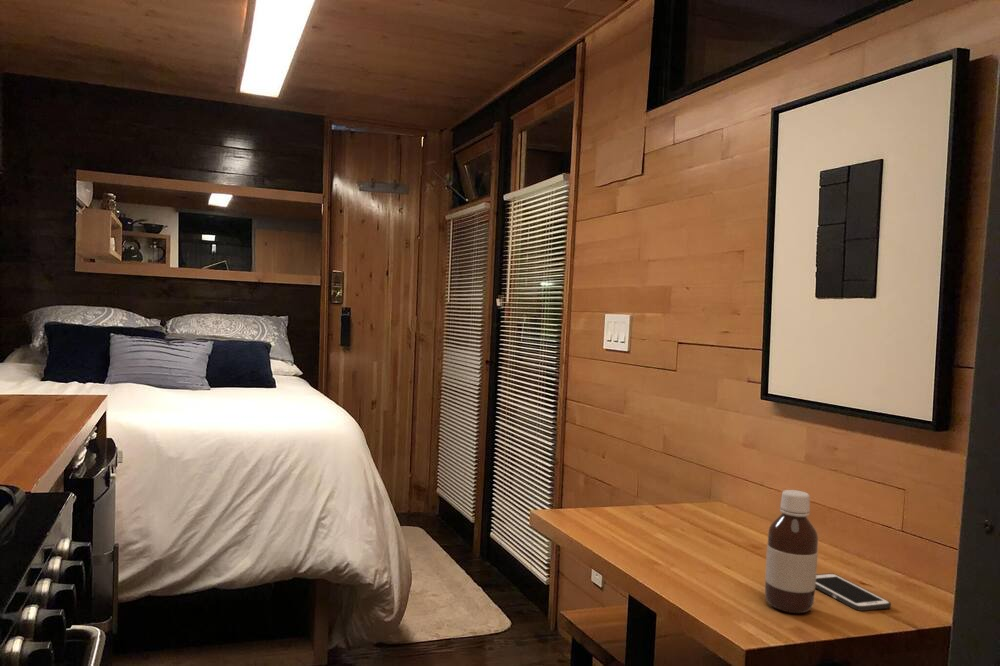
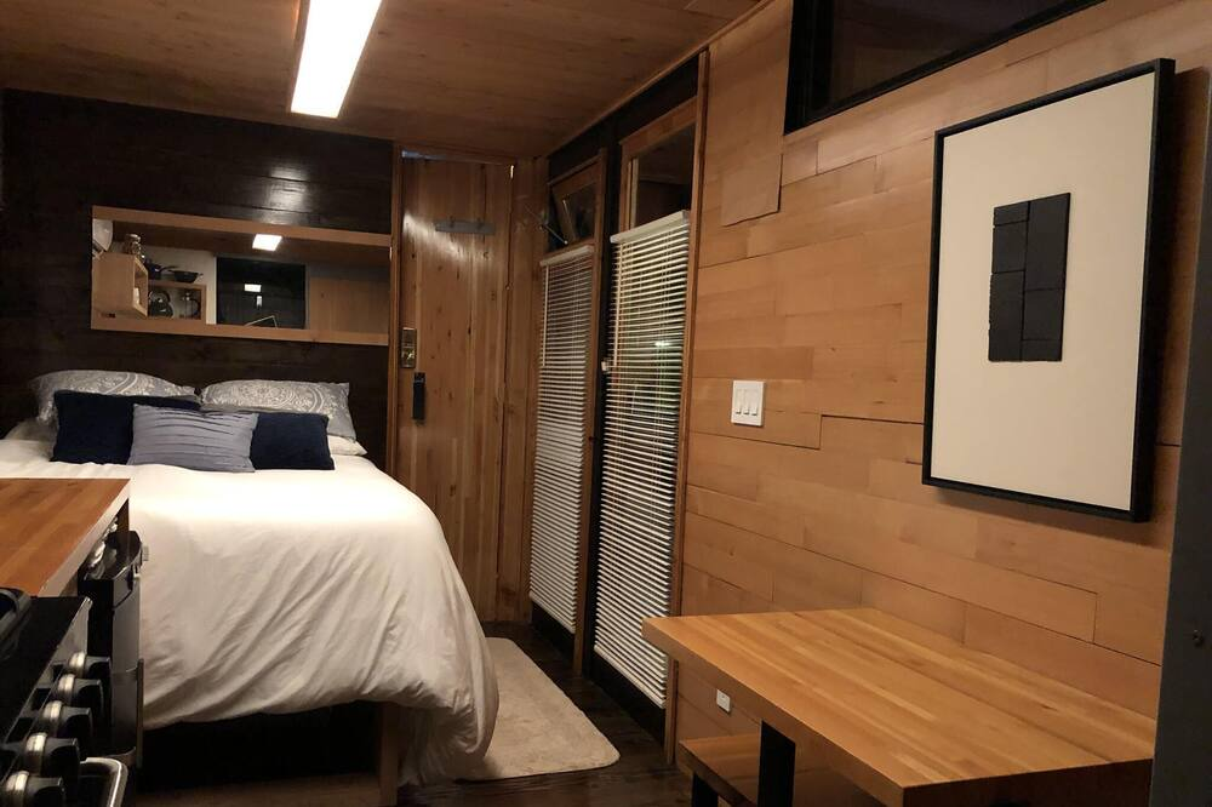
- cell phone [815,572,892,612]
- bottle [764,489,819,614]
